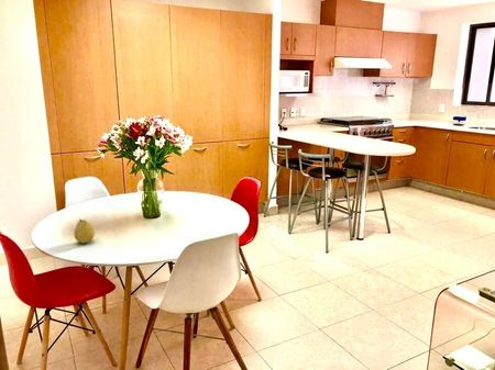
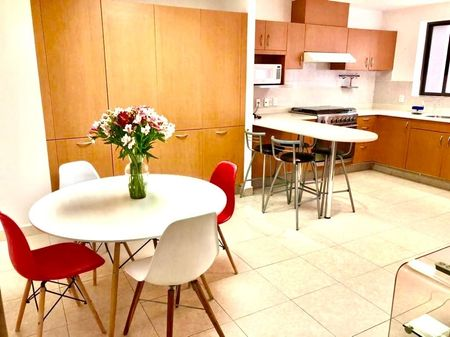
- fruit [73,217,96,245]
